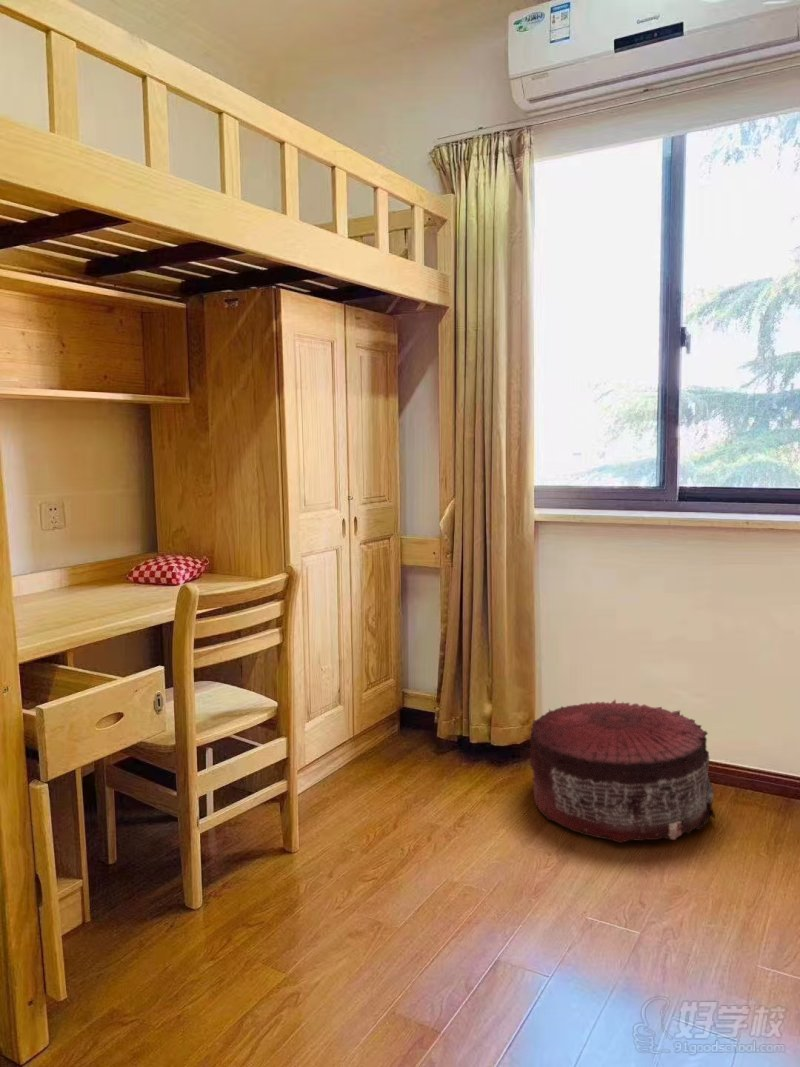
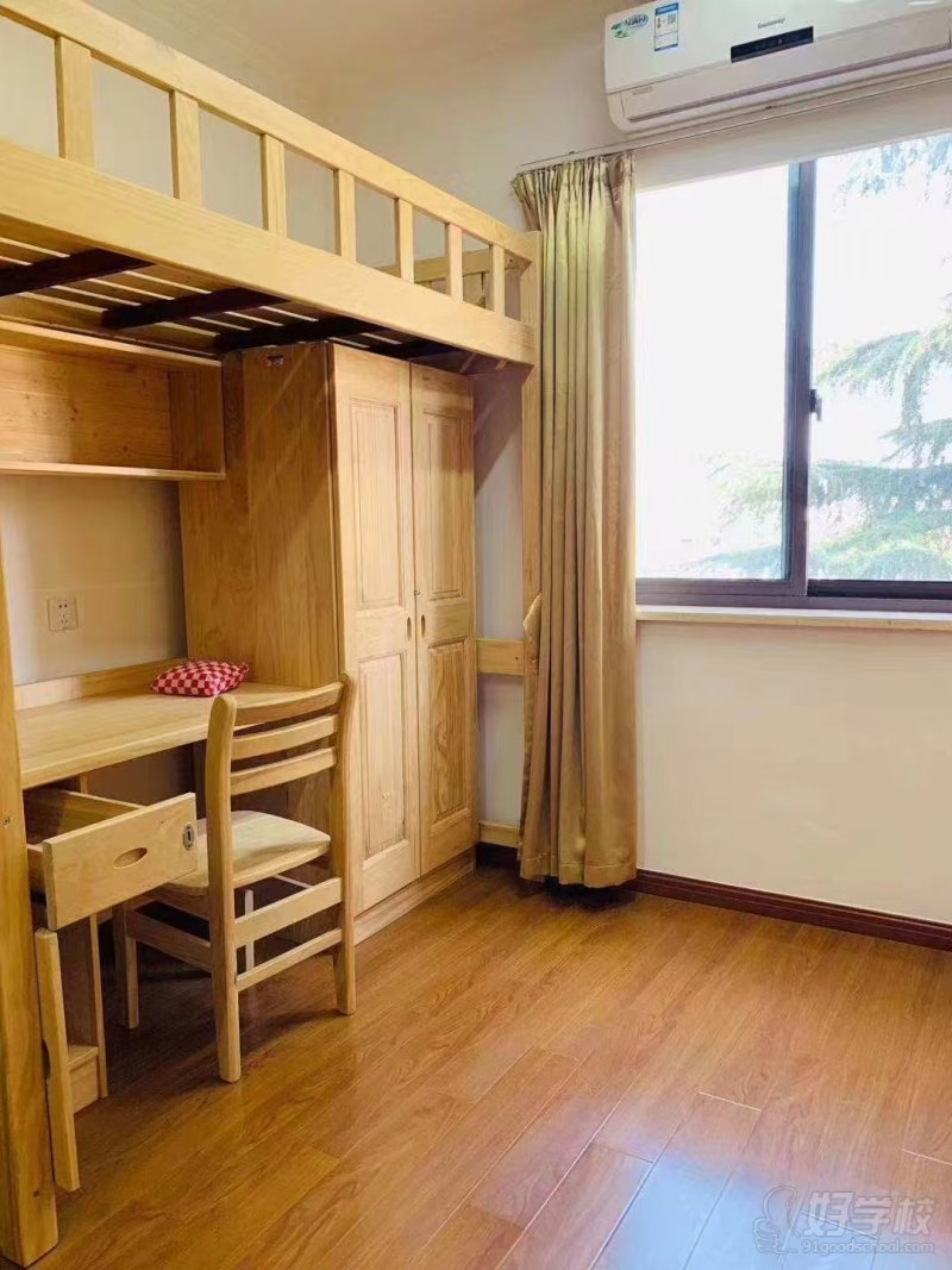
- pouf [529,699,716,844]
